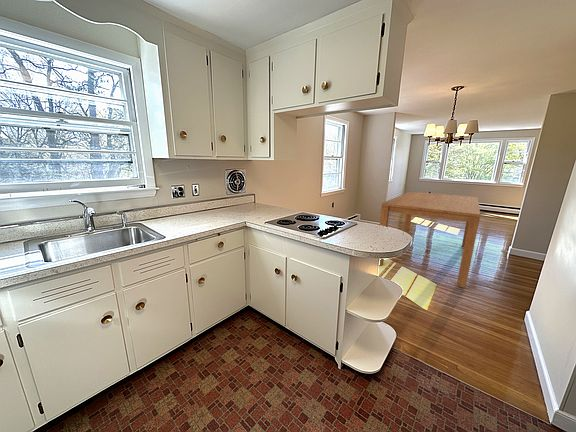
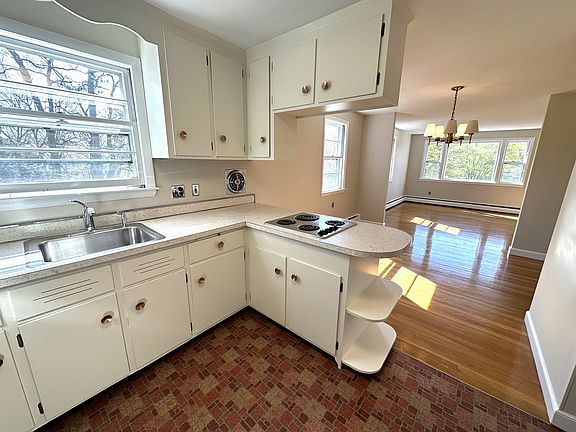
- dining table [379,191,481,289]
